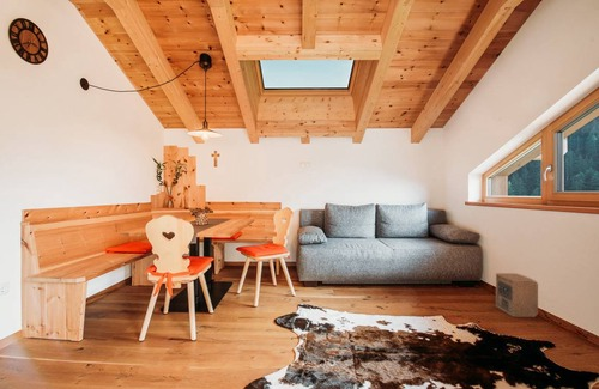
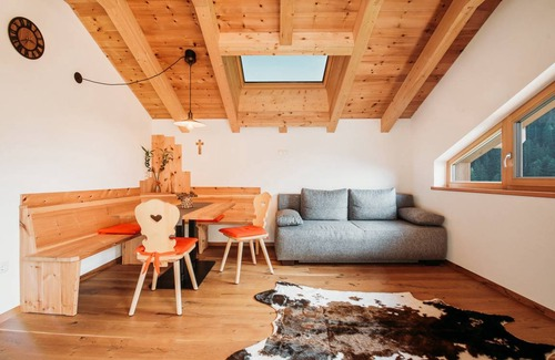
- speaker [495,272,539,318]
